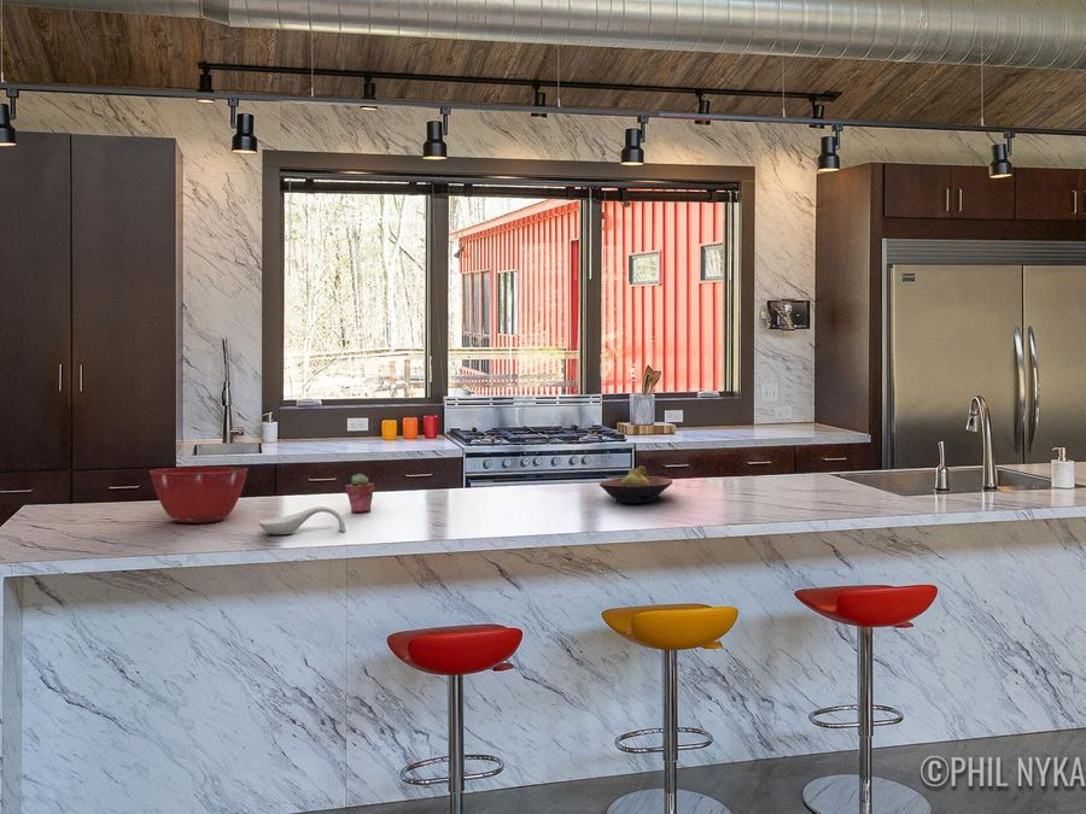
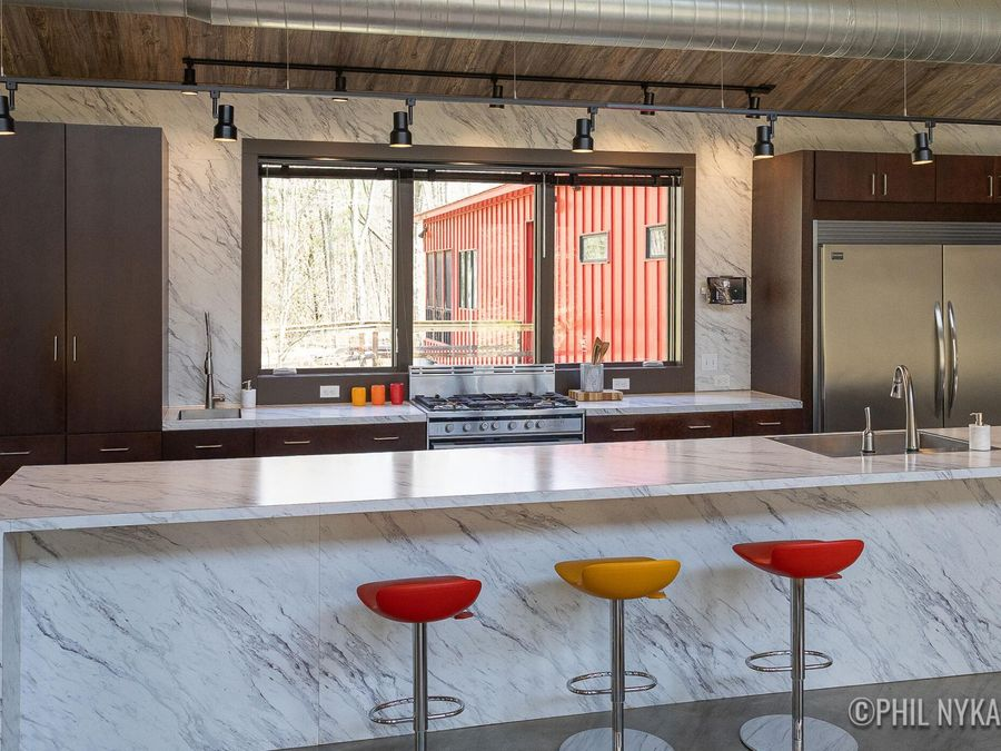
- mixing bowl [148,465,250,525]
- fruit bowl [599,465,673,504]
- spoon rest [258,505,346,535]
- potted succulent [344,473,375,514]
